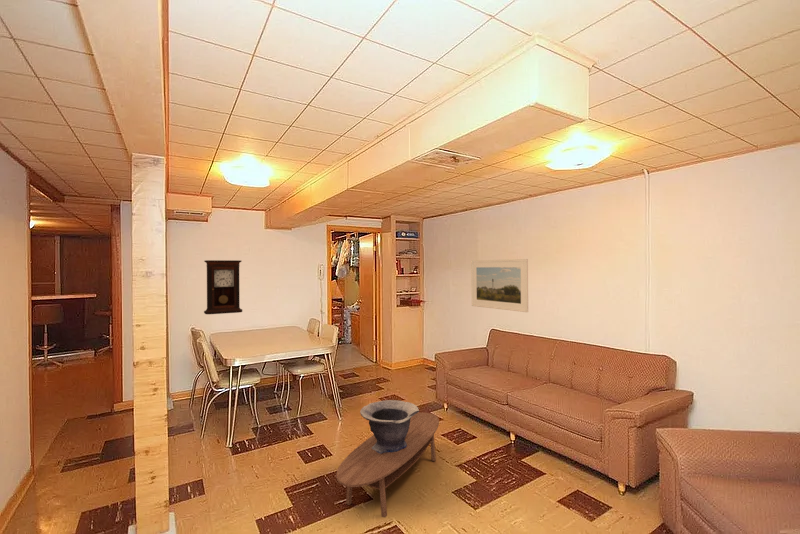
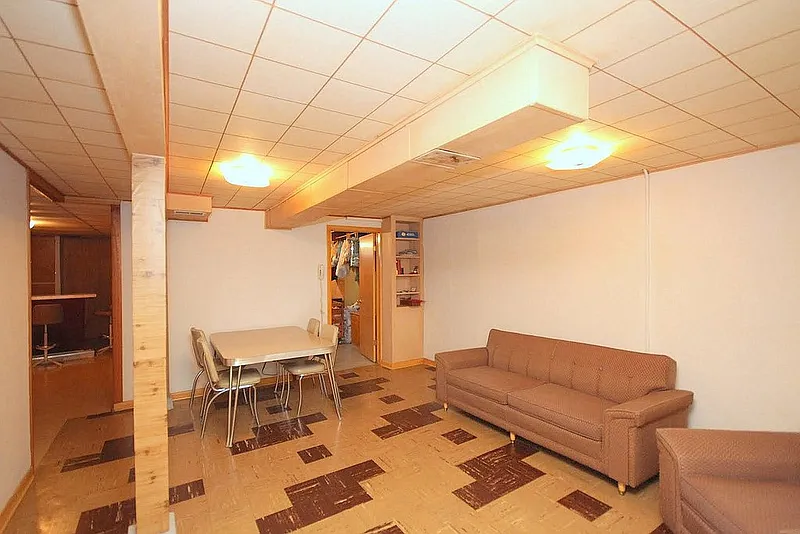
- decorative bowl [359,399,420,454]
- pendulum clock [203,259,243,315]
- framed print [470,258,529,313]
- coffee table [336,412,440,518]
